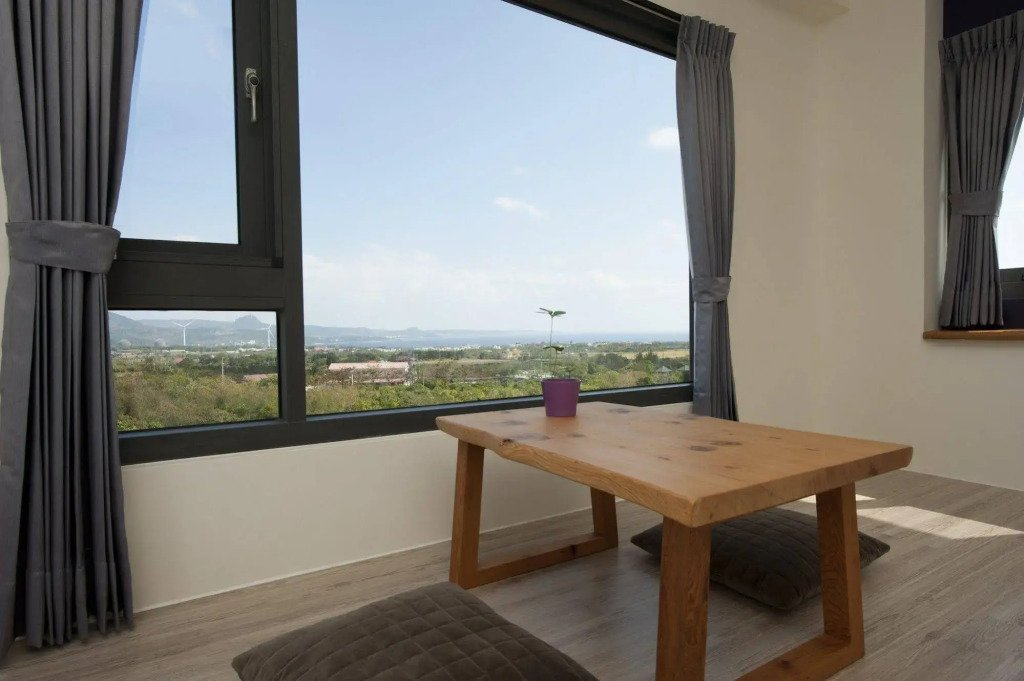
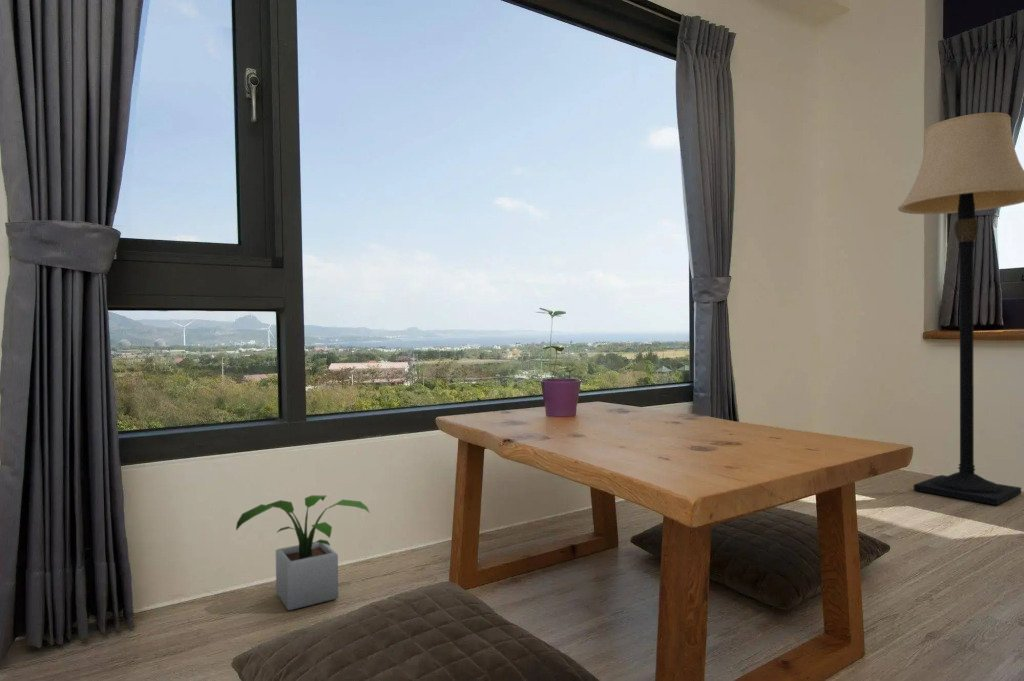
+ lamp [897,111,1024,506]
+ potted plant [235,494,370,611]
